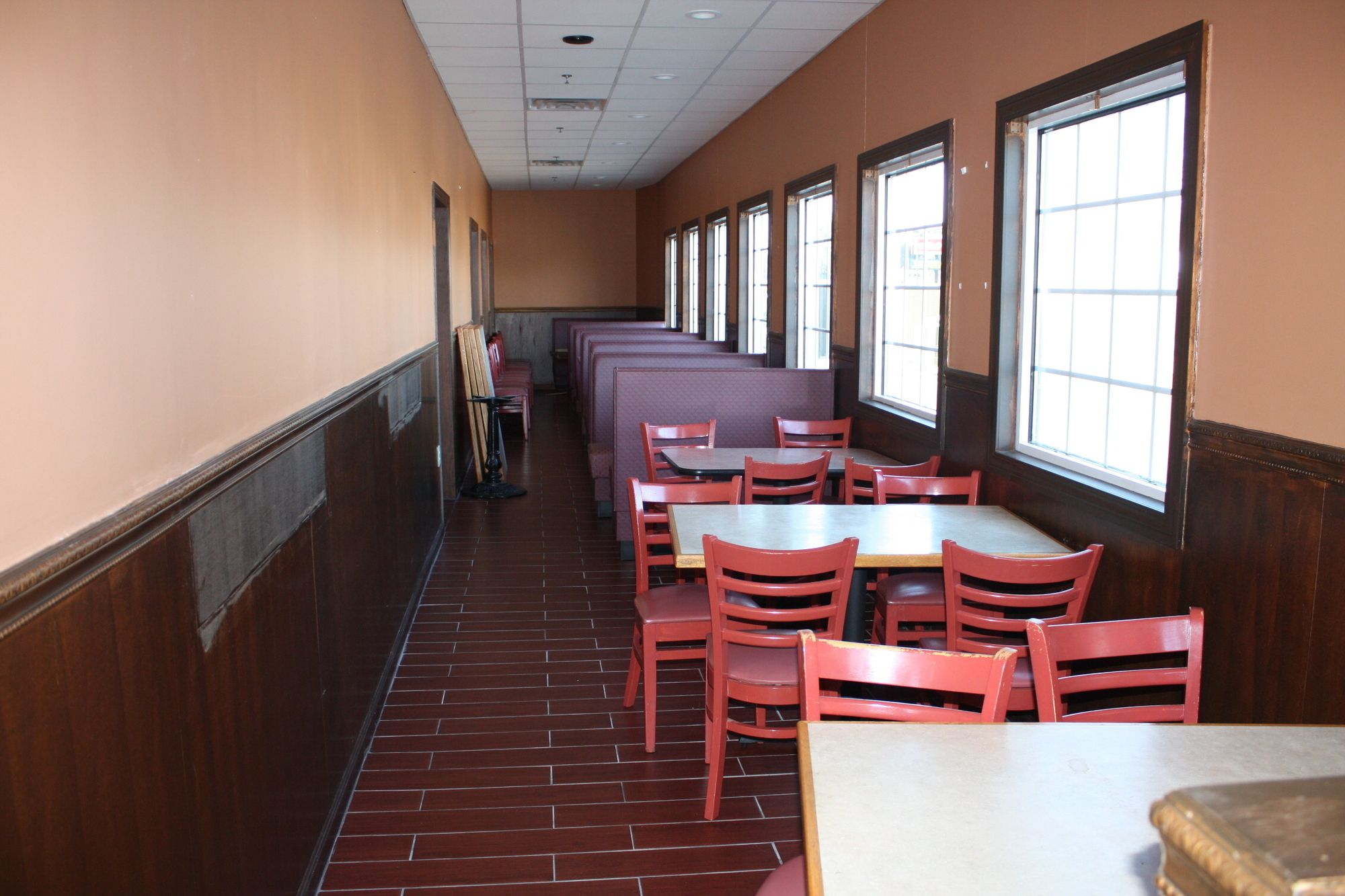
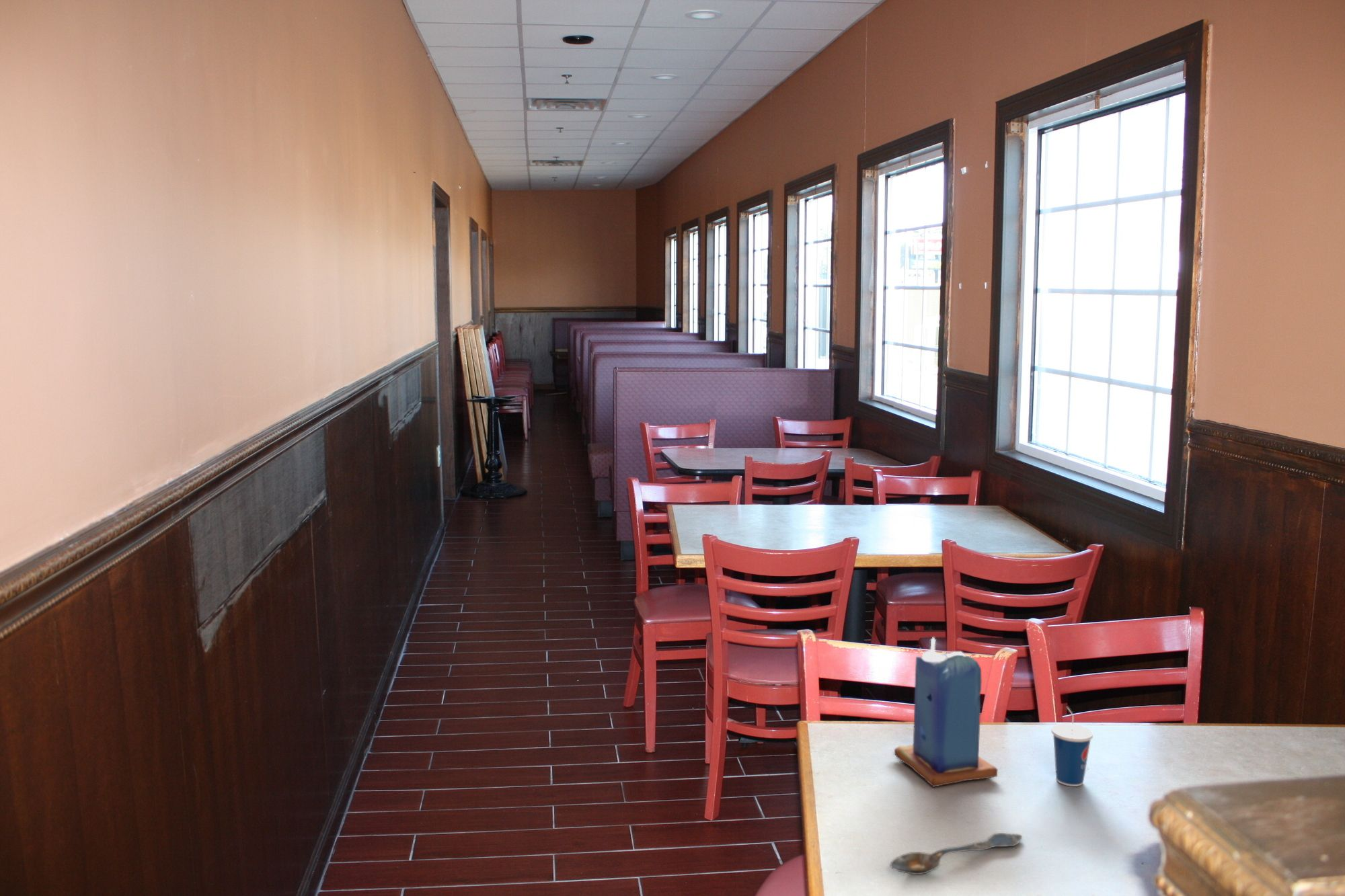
+ candle [894,637,998,788]
+ spoon [890,832,1023,875]
+ cup [1050,706,1093,787]
